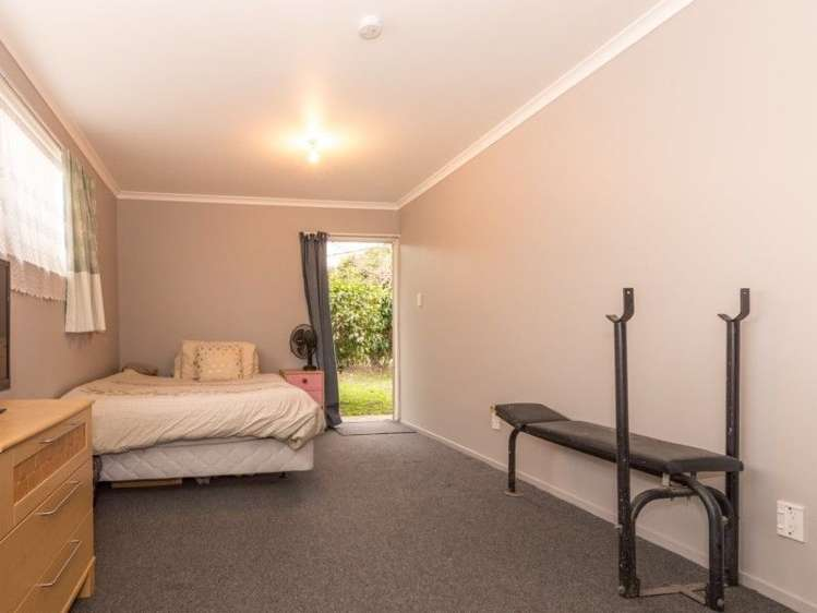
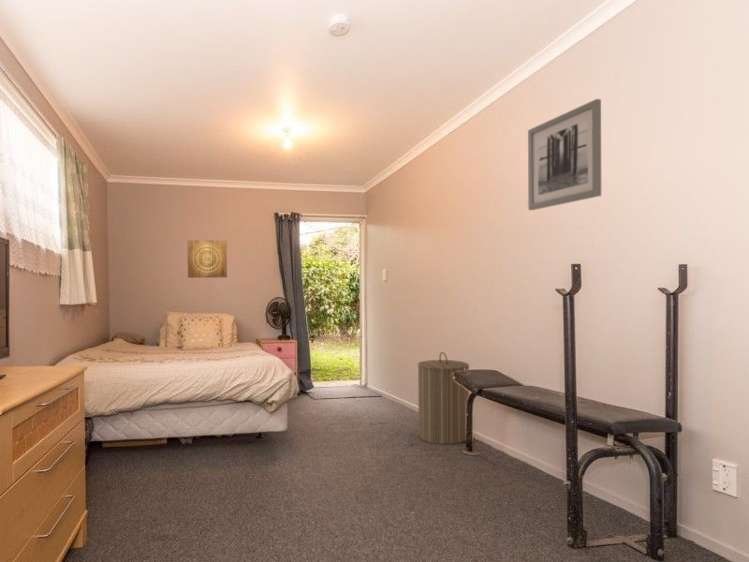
+ wall art [527,98,602,211]
+ laundry hamper [417,351,470,445]
+ wall art [187,239,228,279]
